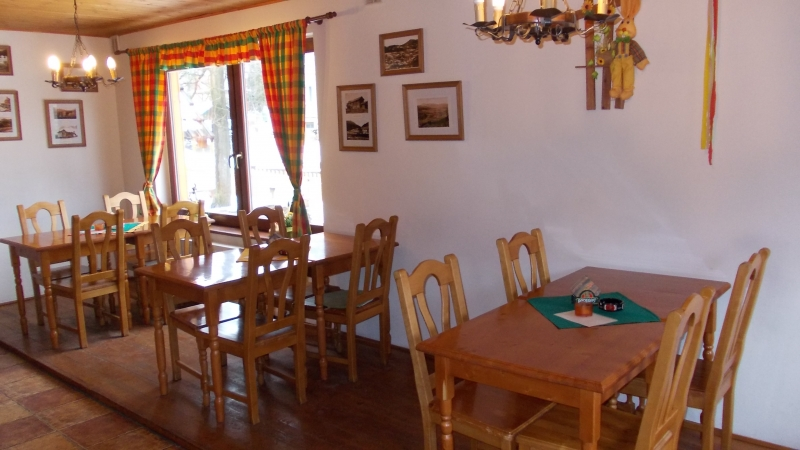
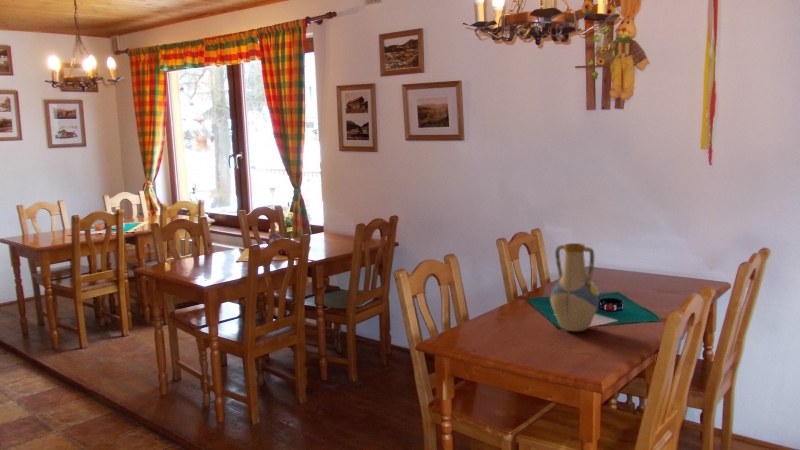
+ vase [549,242,600,333]
